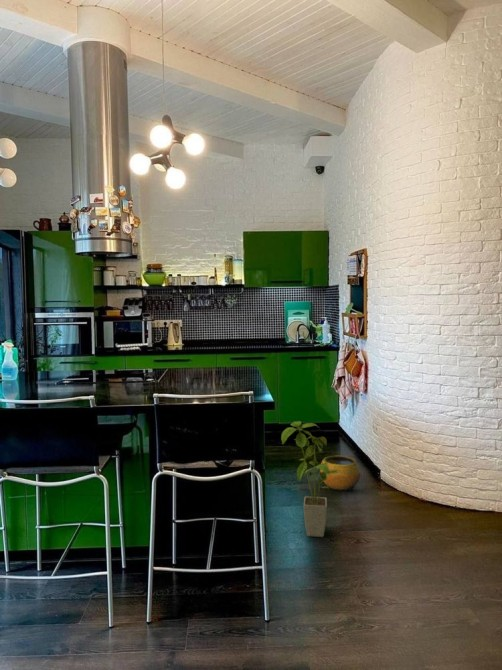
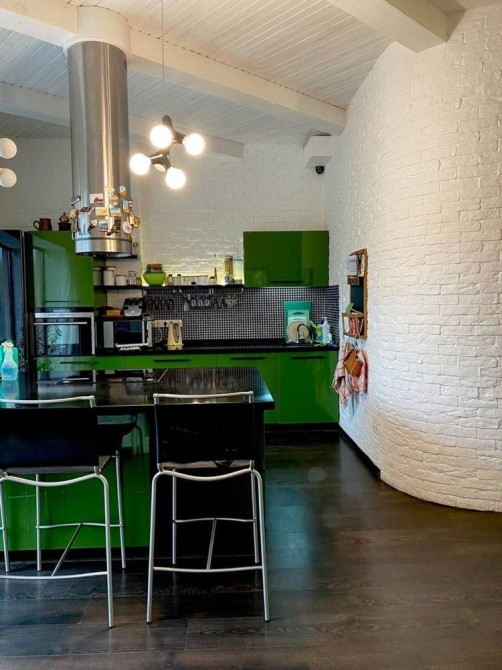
- clay pot [319,454,361,492]
- house plant [280,420,338,538]
